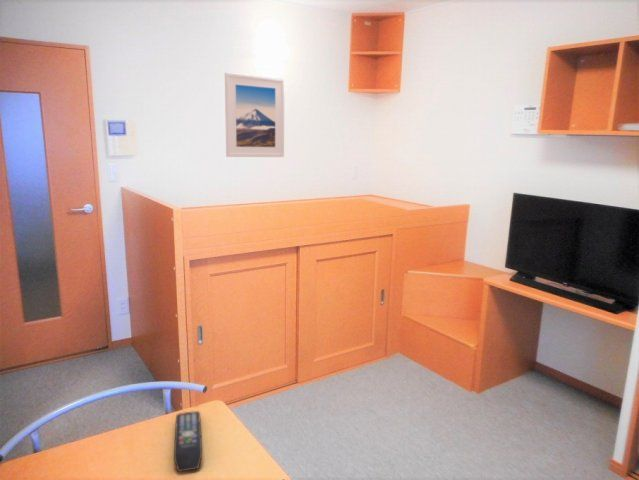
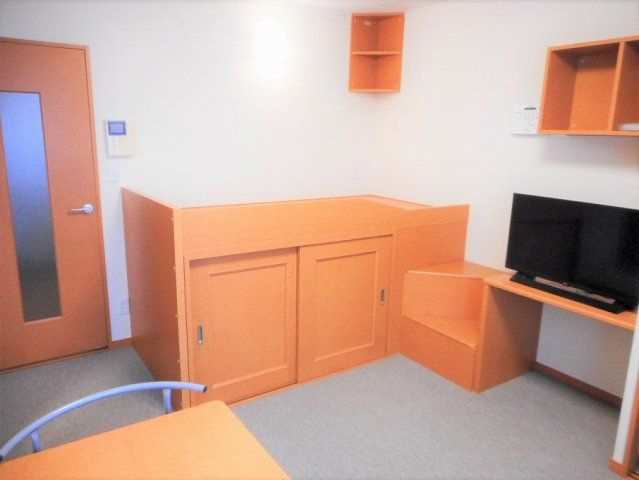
- remote control [173,410,203,473]
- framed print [224,72,285,158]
